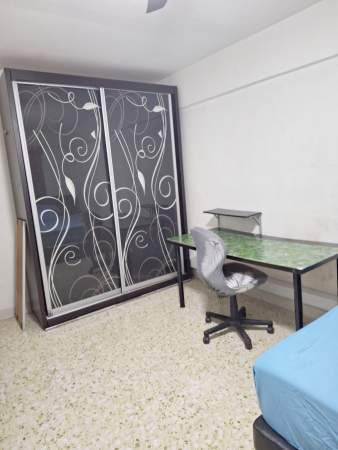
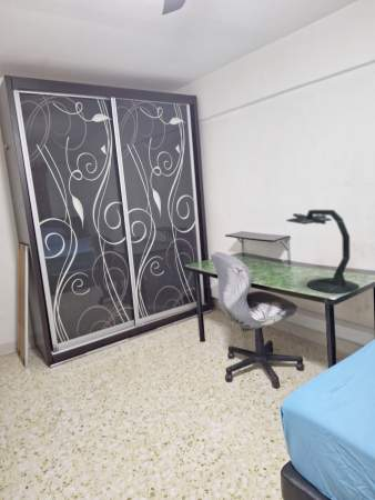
+ desk lamp [285,209,359,294]
